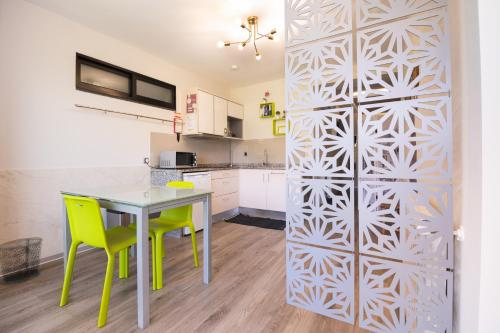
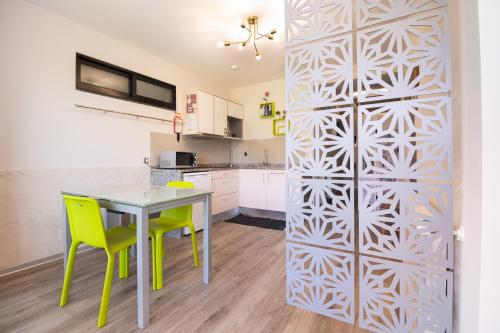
- waste bin [0,237,44,285]
